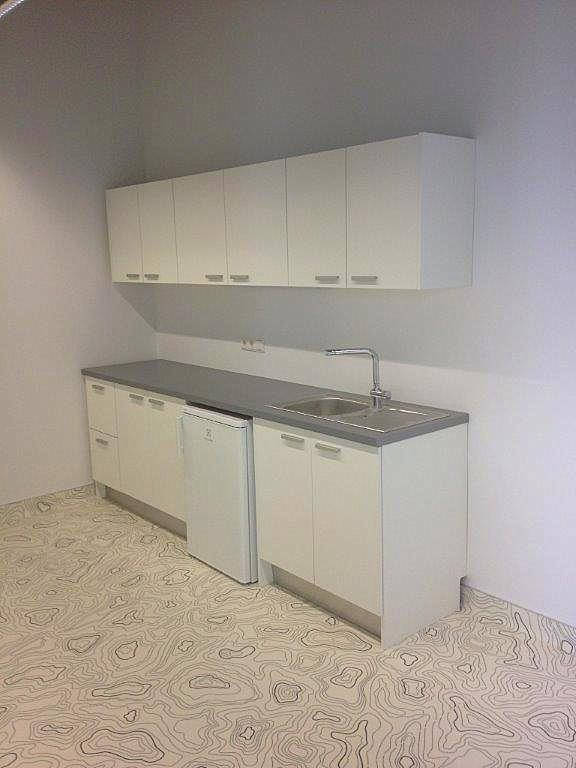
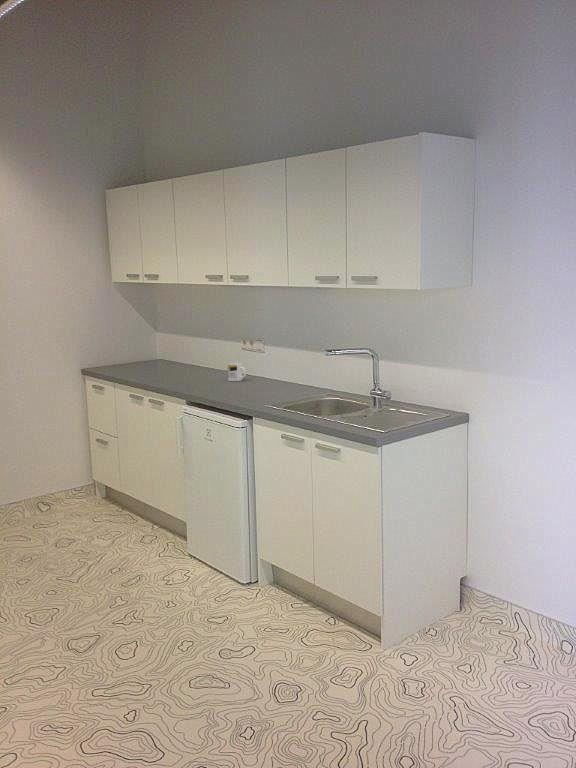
+ mug [227,362,247,382]
